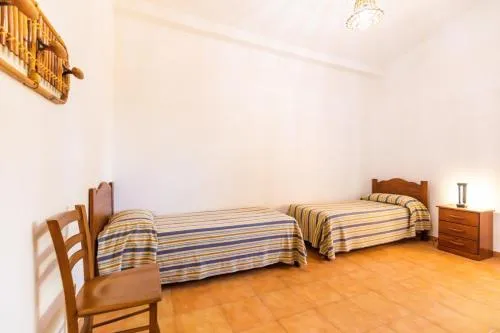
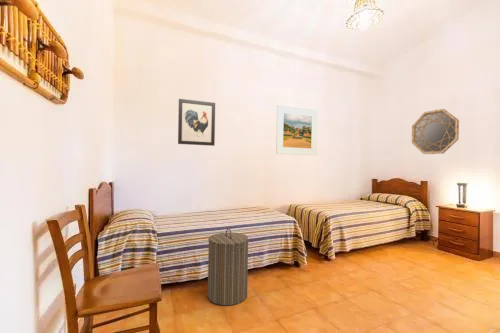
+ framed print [275,104,319,156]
+ laundry hamper [207,227,250,306]
+ home mirror [411,108,460,155]
+ wall art [177,98,216,147]
